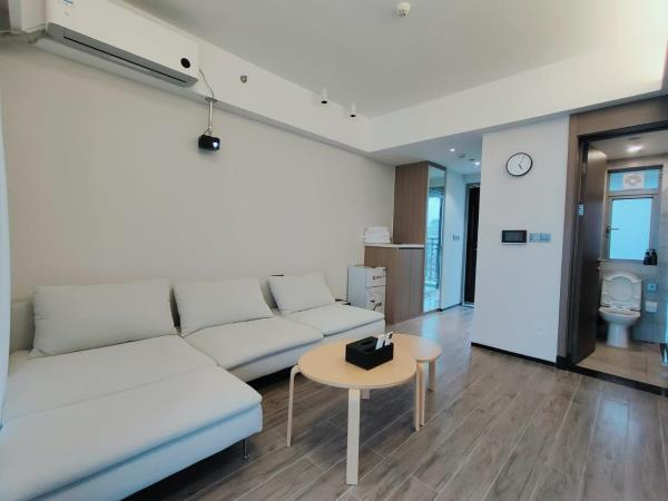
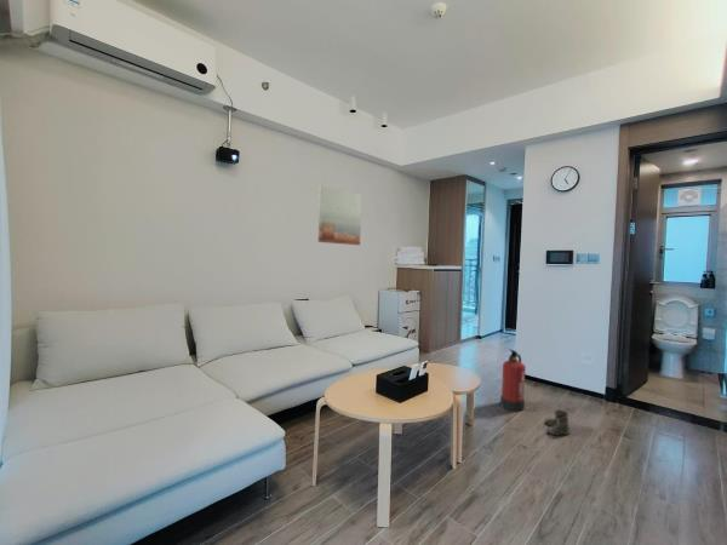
+ fire extinguisher [499,348,527,412]
+ boots [544,408,571,436]
+ wall art [317,184,362,246]
